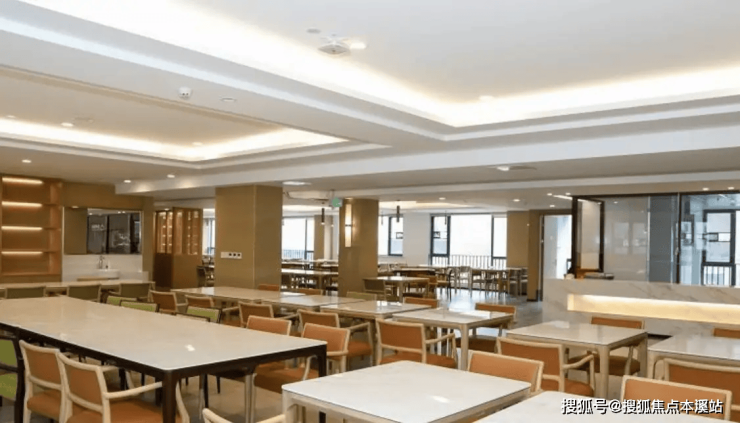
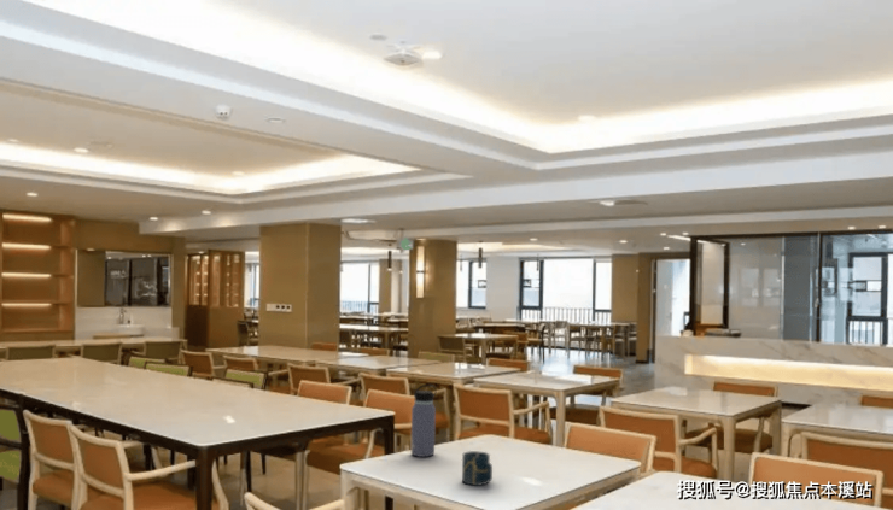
+ cup [461,450,494,487]
+ water bottle [410,383,438,458]
